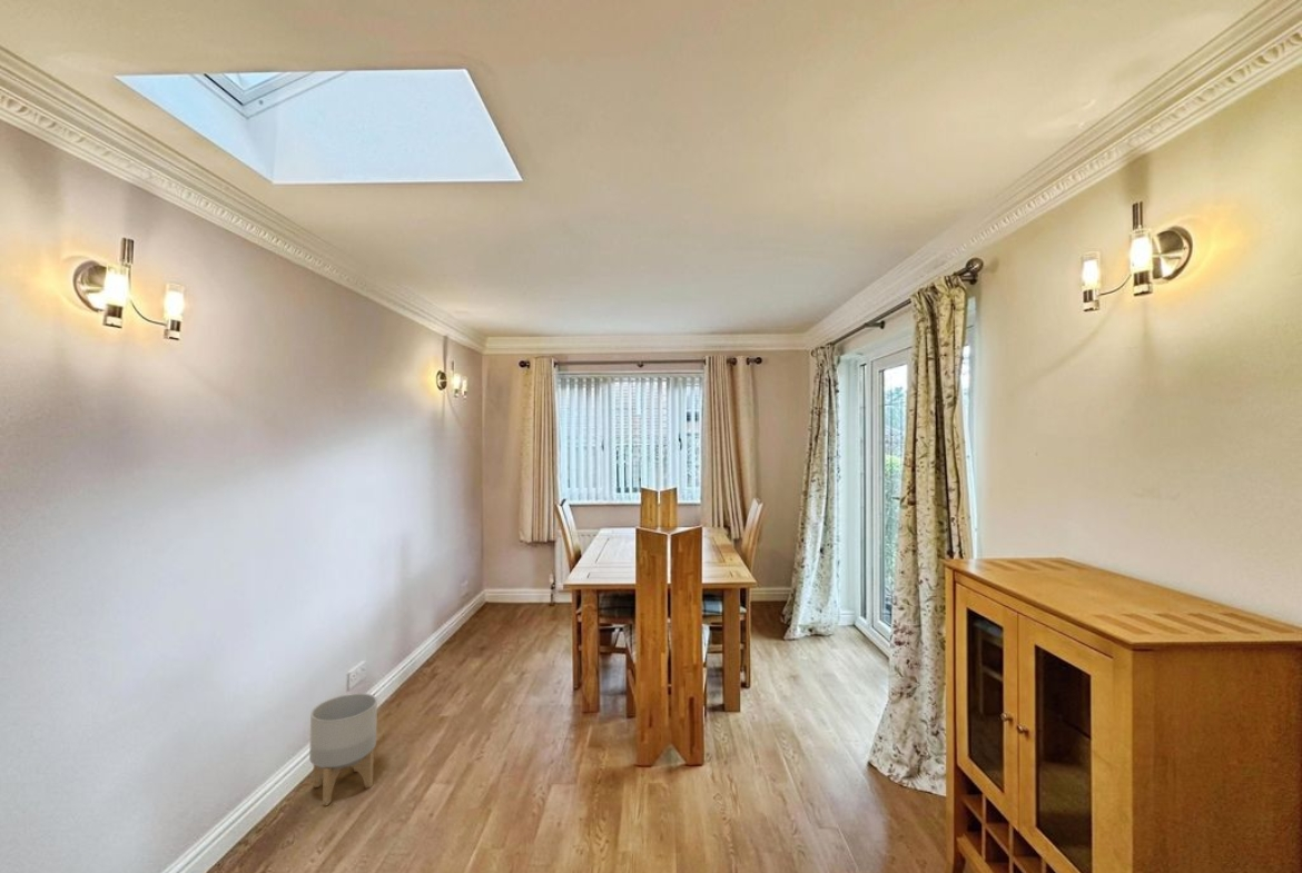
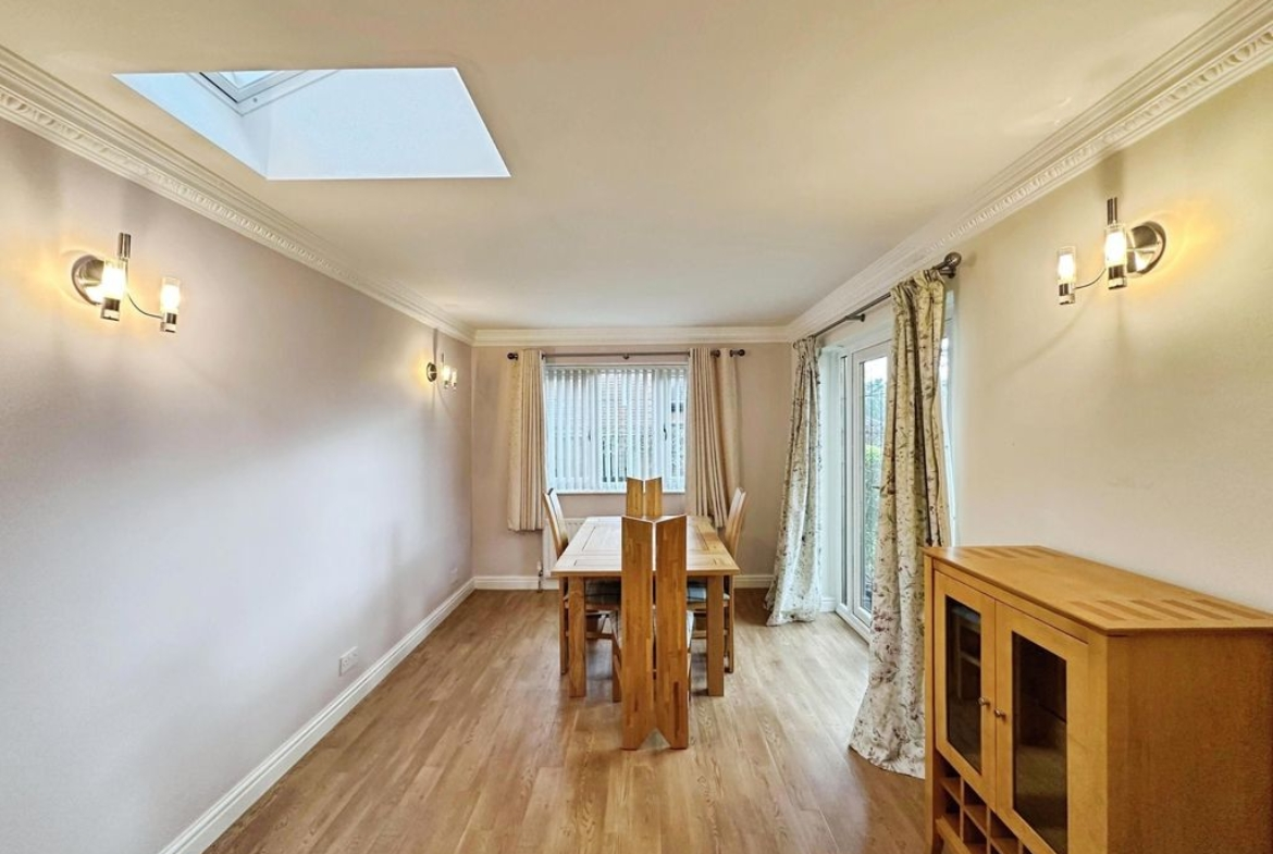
- planter [308,692,378,806]
